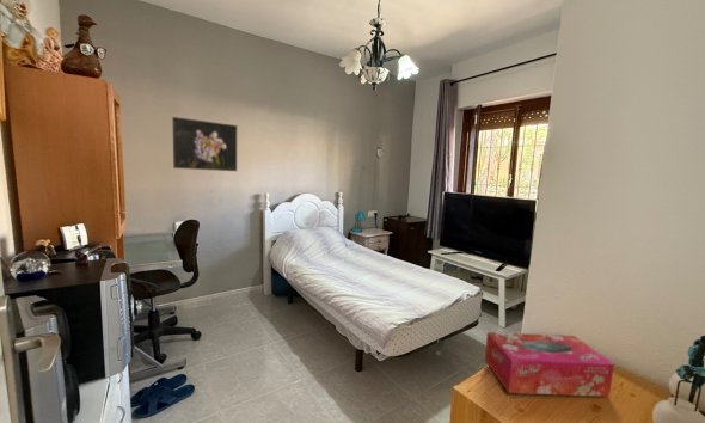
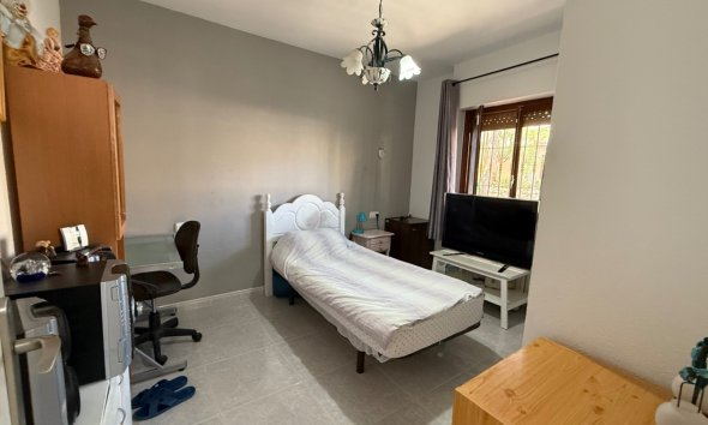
- tissue box [484,331,615,398]
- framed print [171,116,238,172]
